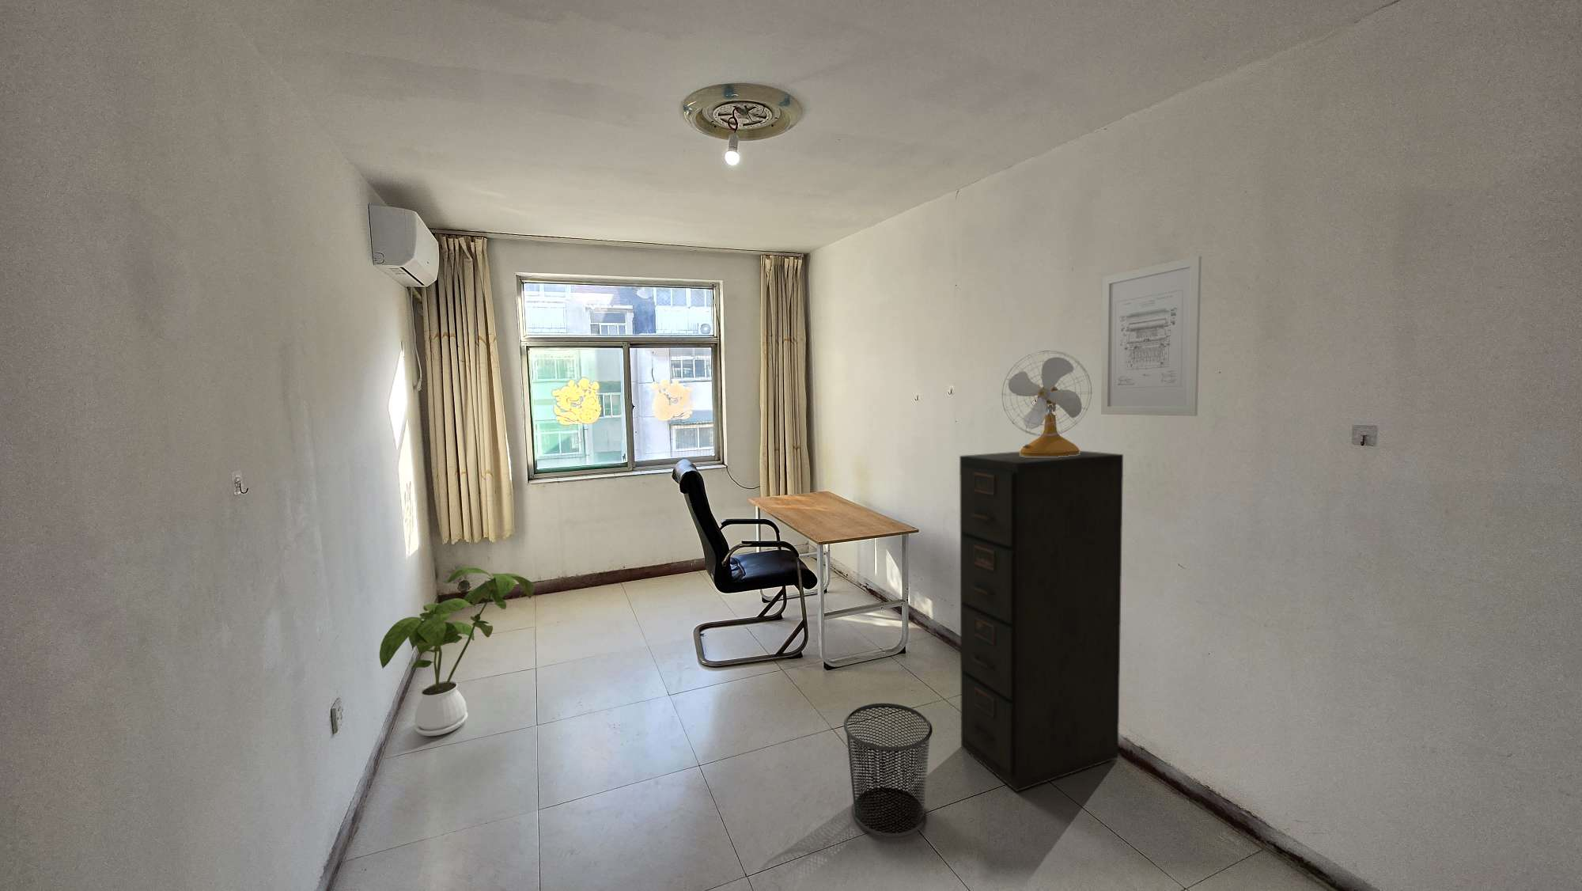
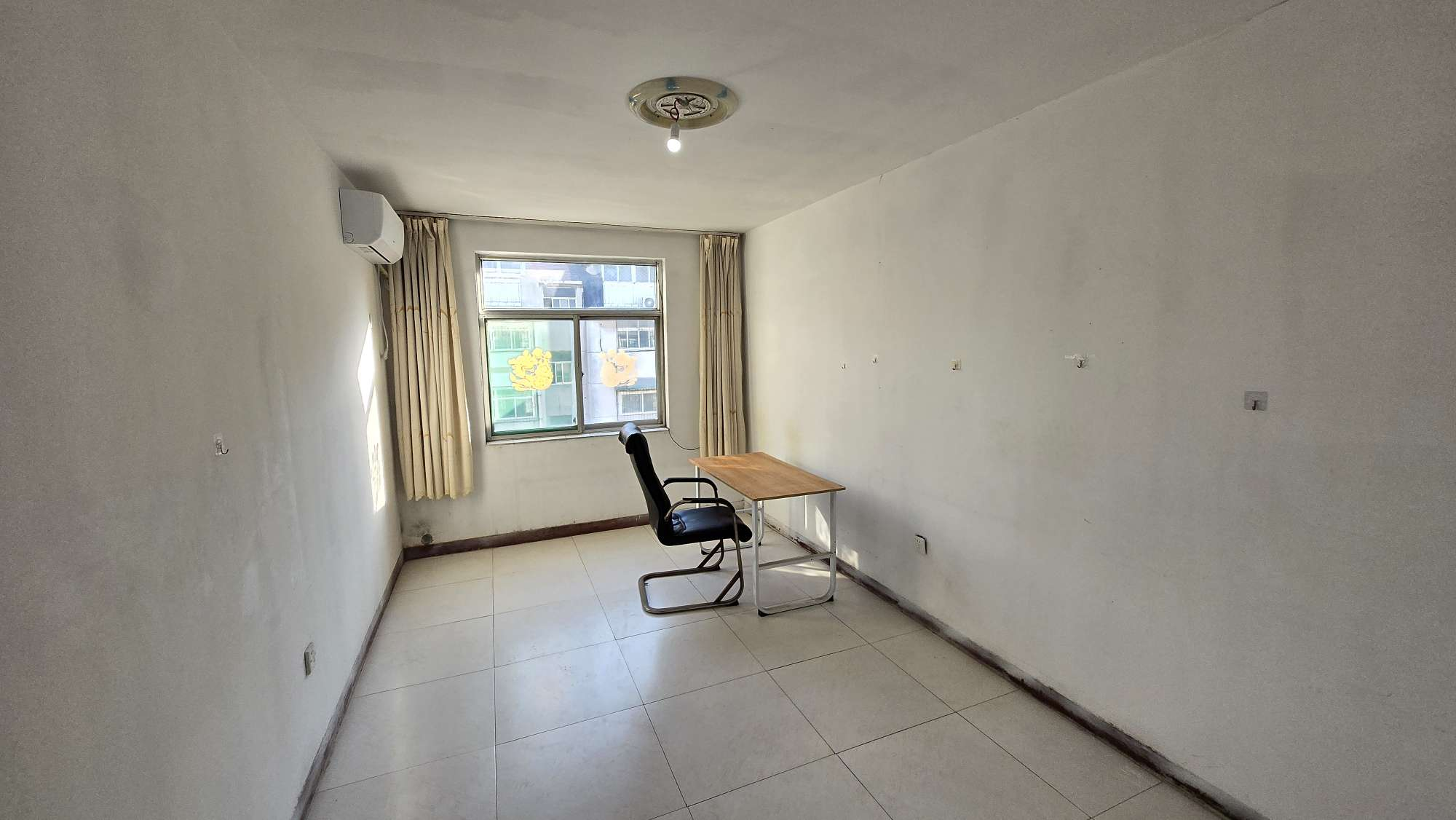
- filing cabinet [958,450,1123,793]
- waste bin [843,703,933,838]
- wall art [1101,255,1203,417]
- house plant [379,566,535,737]
- desk fan [1002,350,1093,456]
